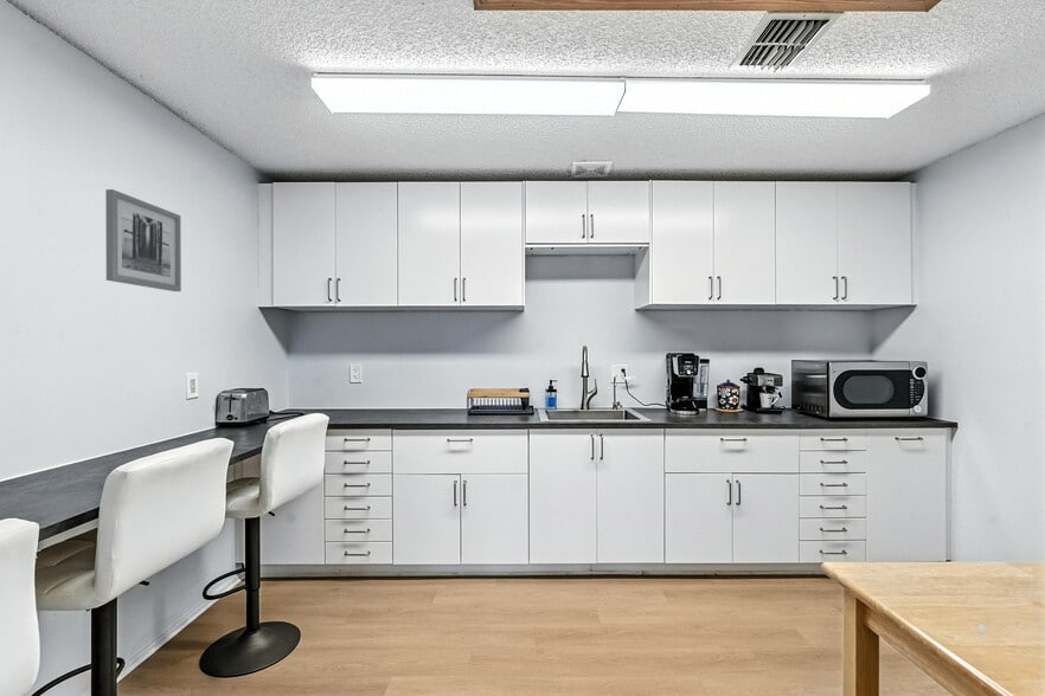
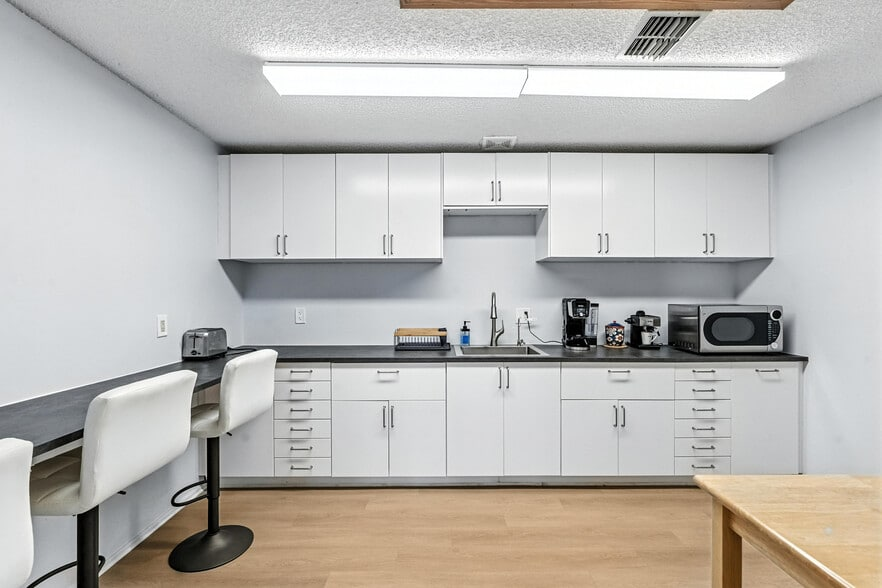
- wall art [104,188,182,292]
